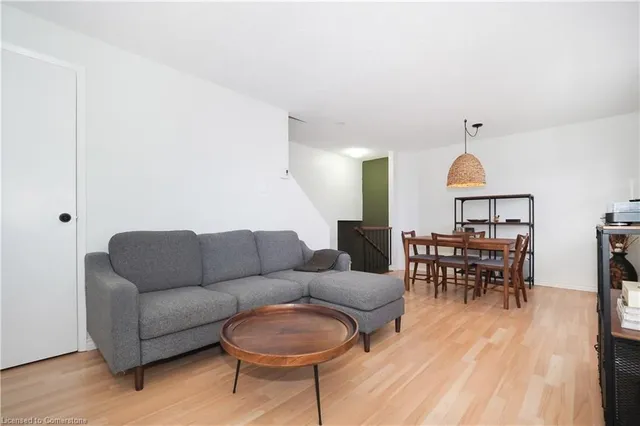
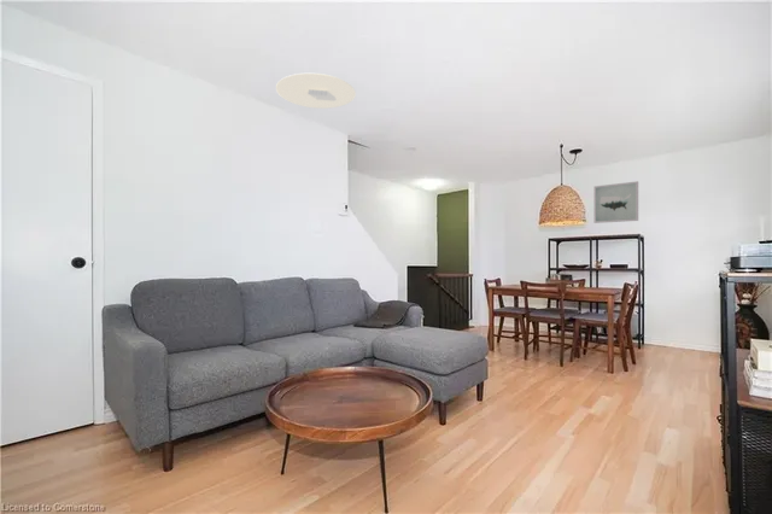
+ wall art [593,180,639,224]
+ ceiling light [275,72,357,110]
